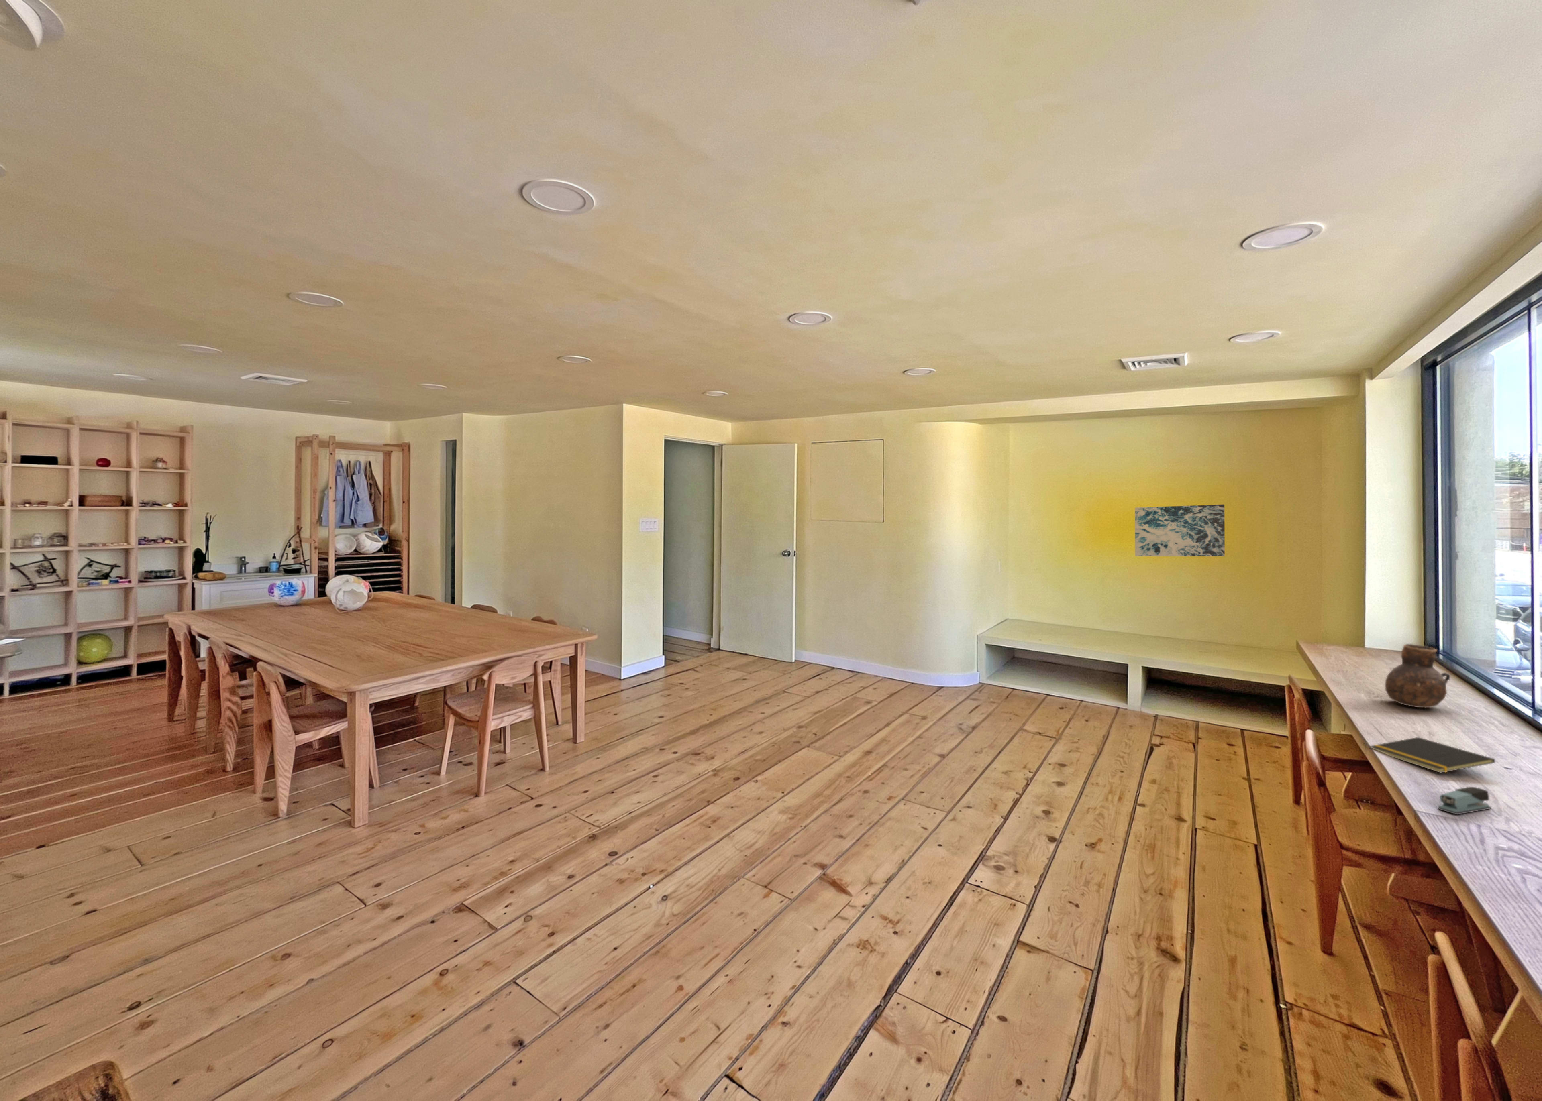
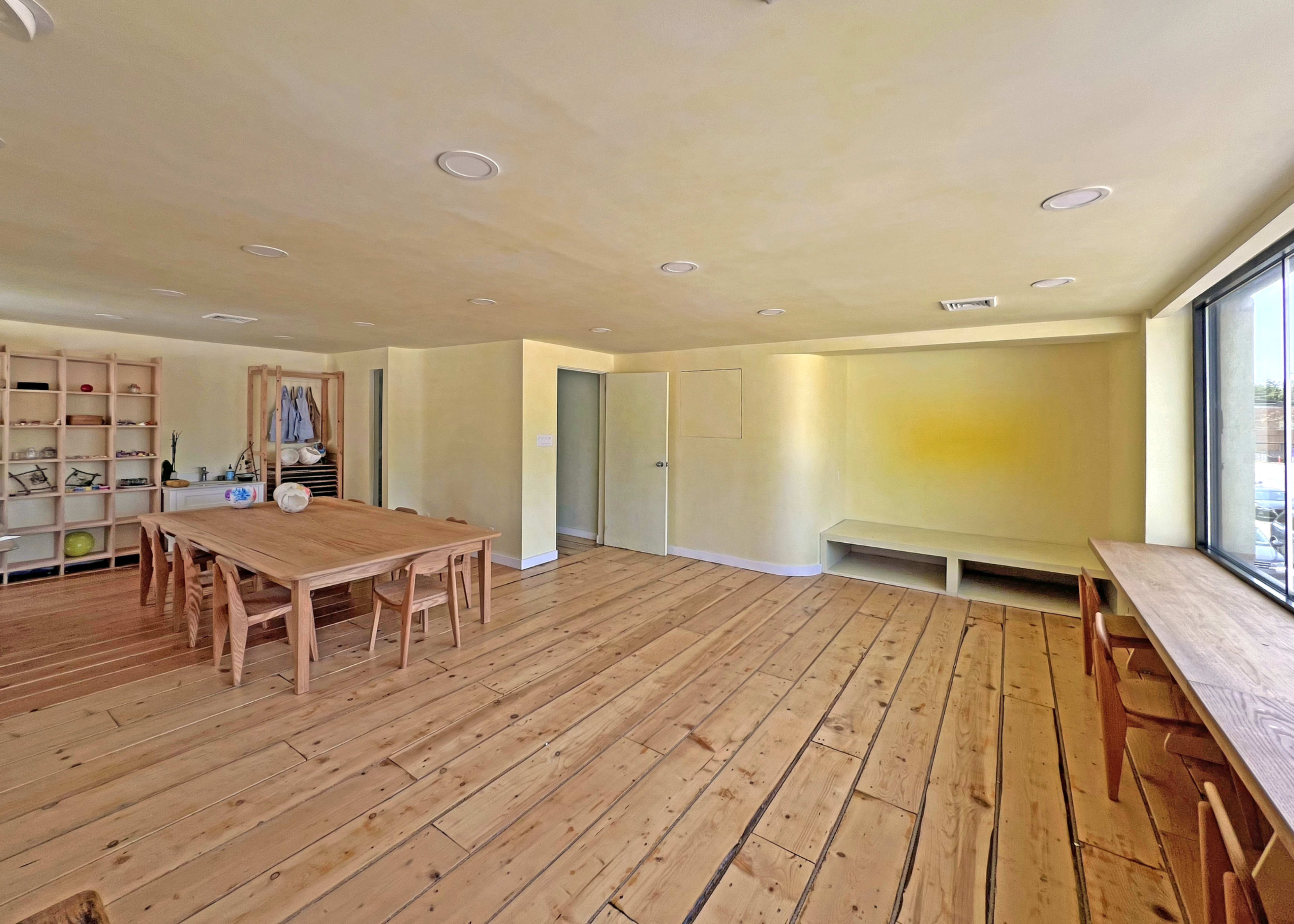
- wall art [1134,504,1225,556]
- vase [1385,643,1450,709]
- notepad [1369,736,1496,773]
- stapler [1437,786,1492,815]
